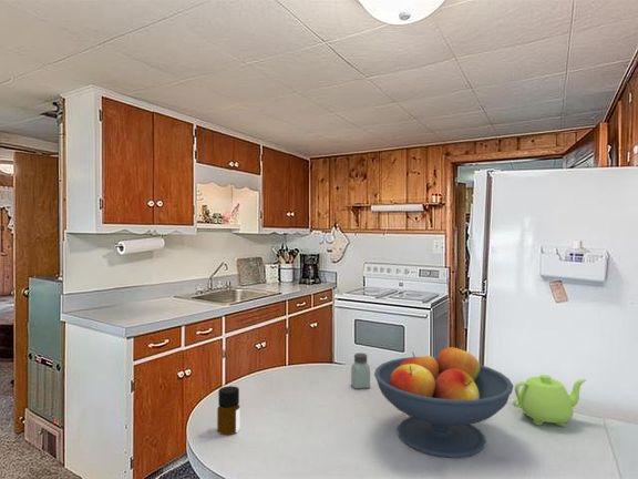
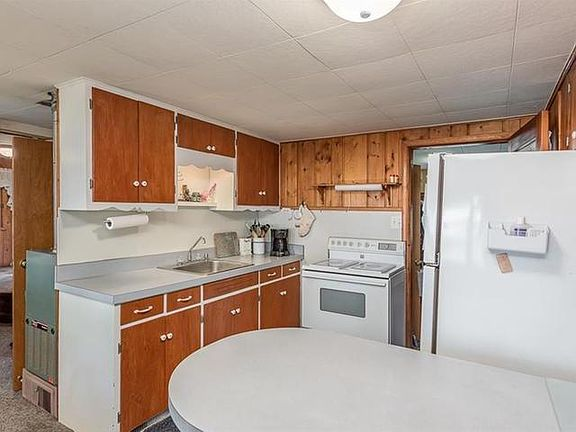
- fruit bowl [373,344,514,458]
- teapot [512,374,588,428]
- bottle [216,385,241,436]
- saltshaker [350,351,371,389]
